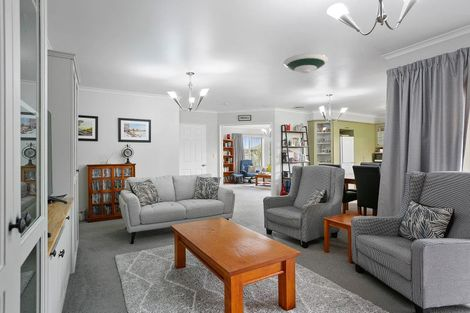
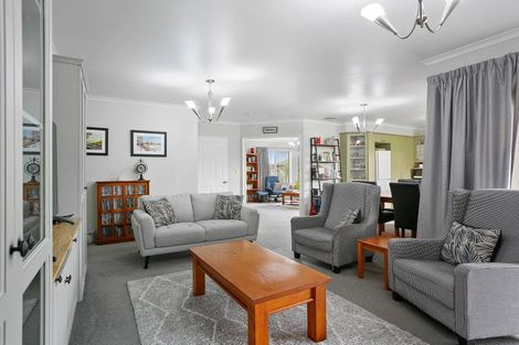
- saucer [283,52,329,74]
